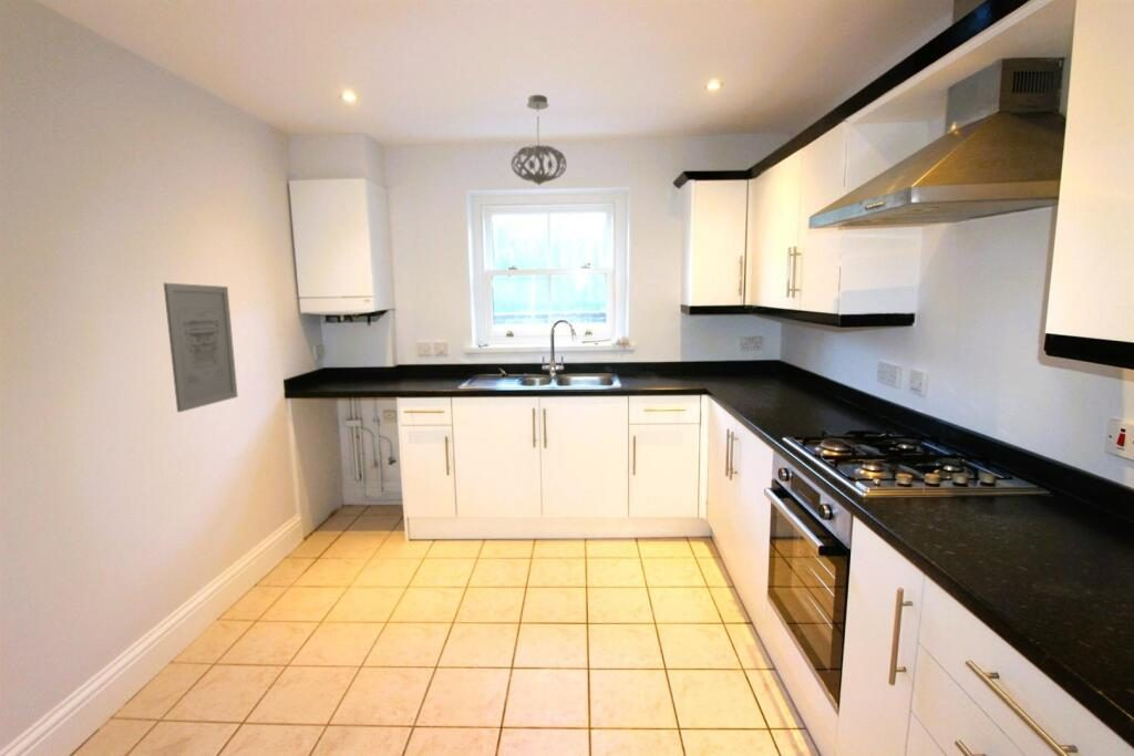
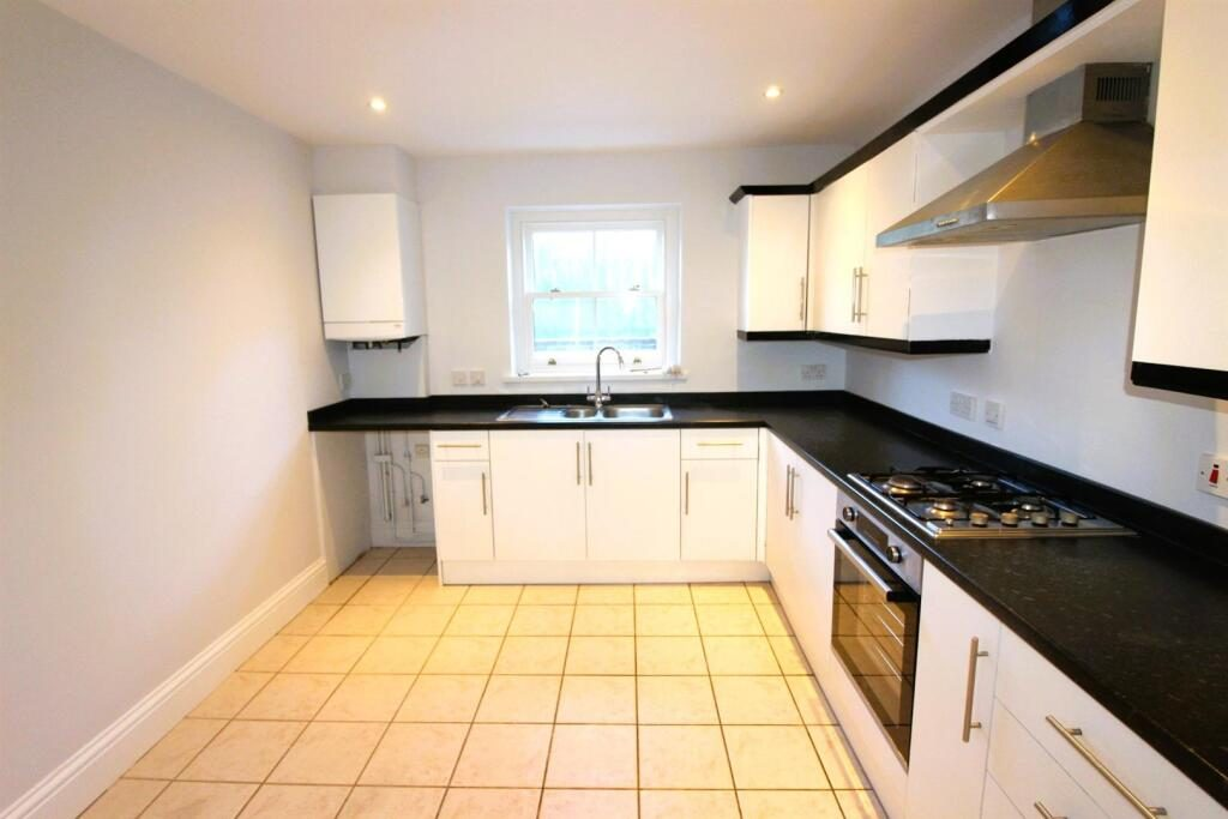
- wall art [163,282,239,413]
- pendant light [509,94,568,186]
